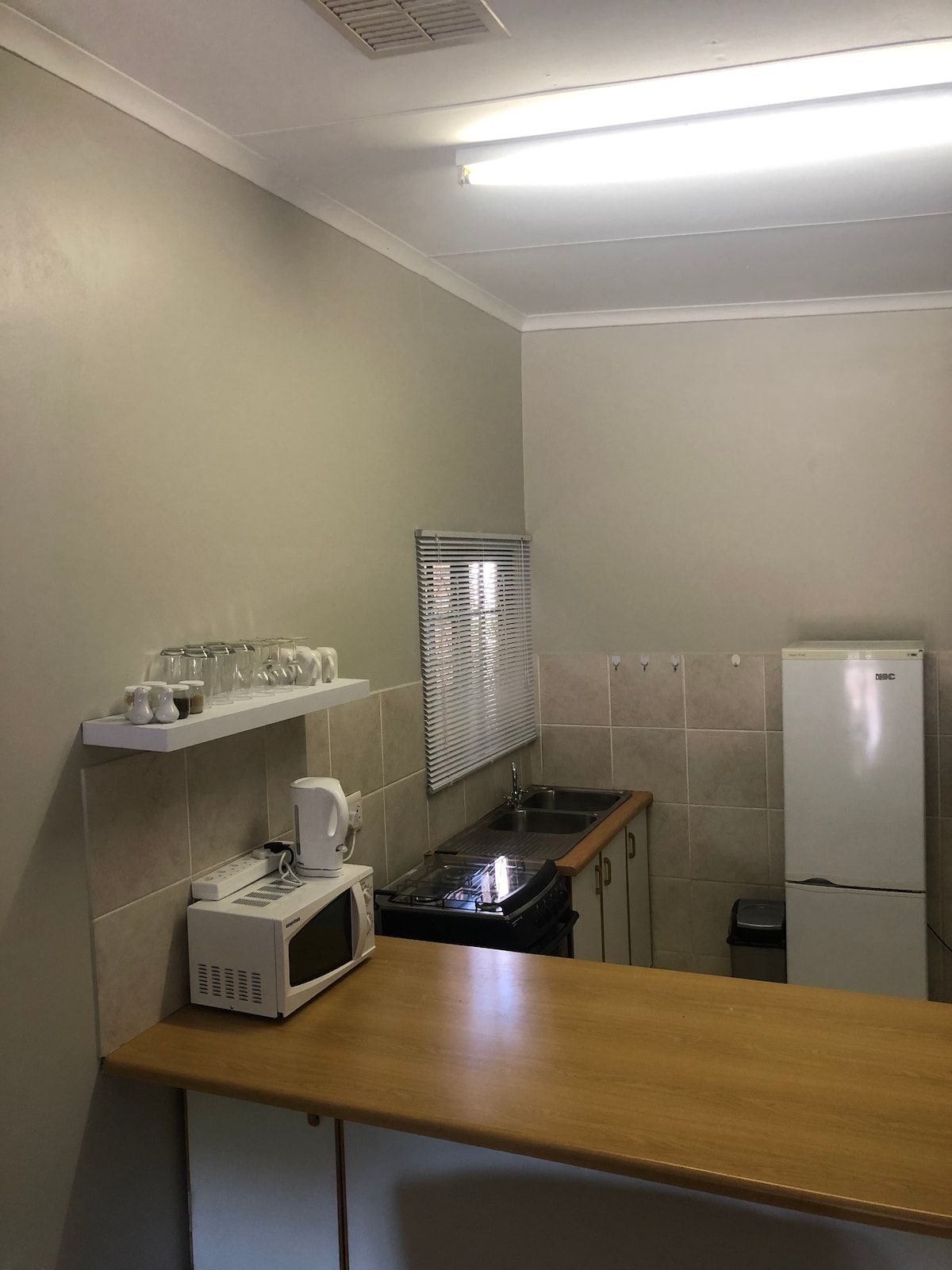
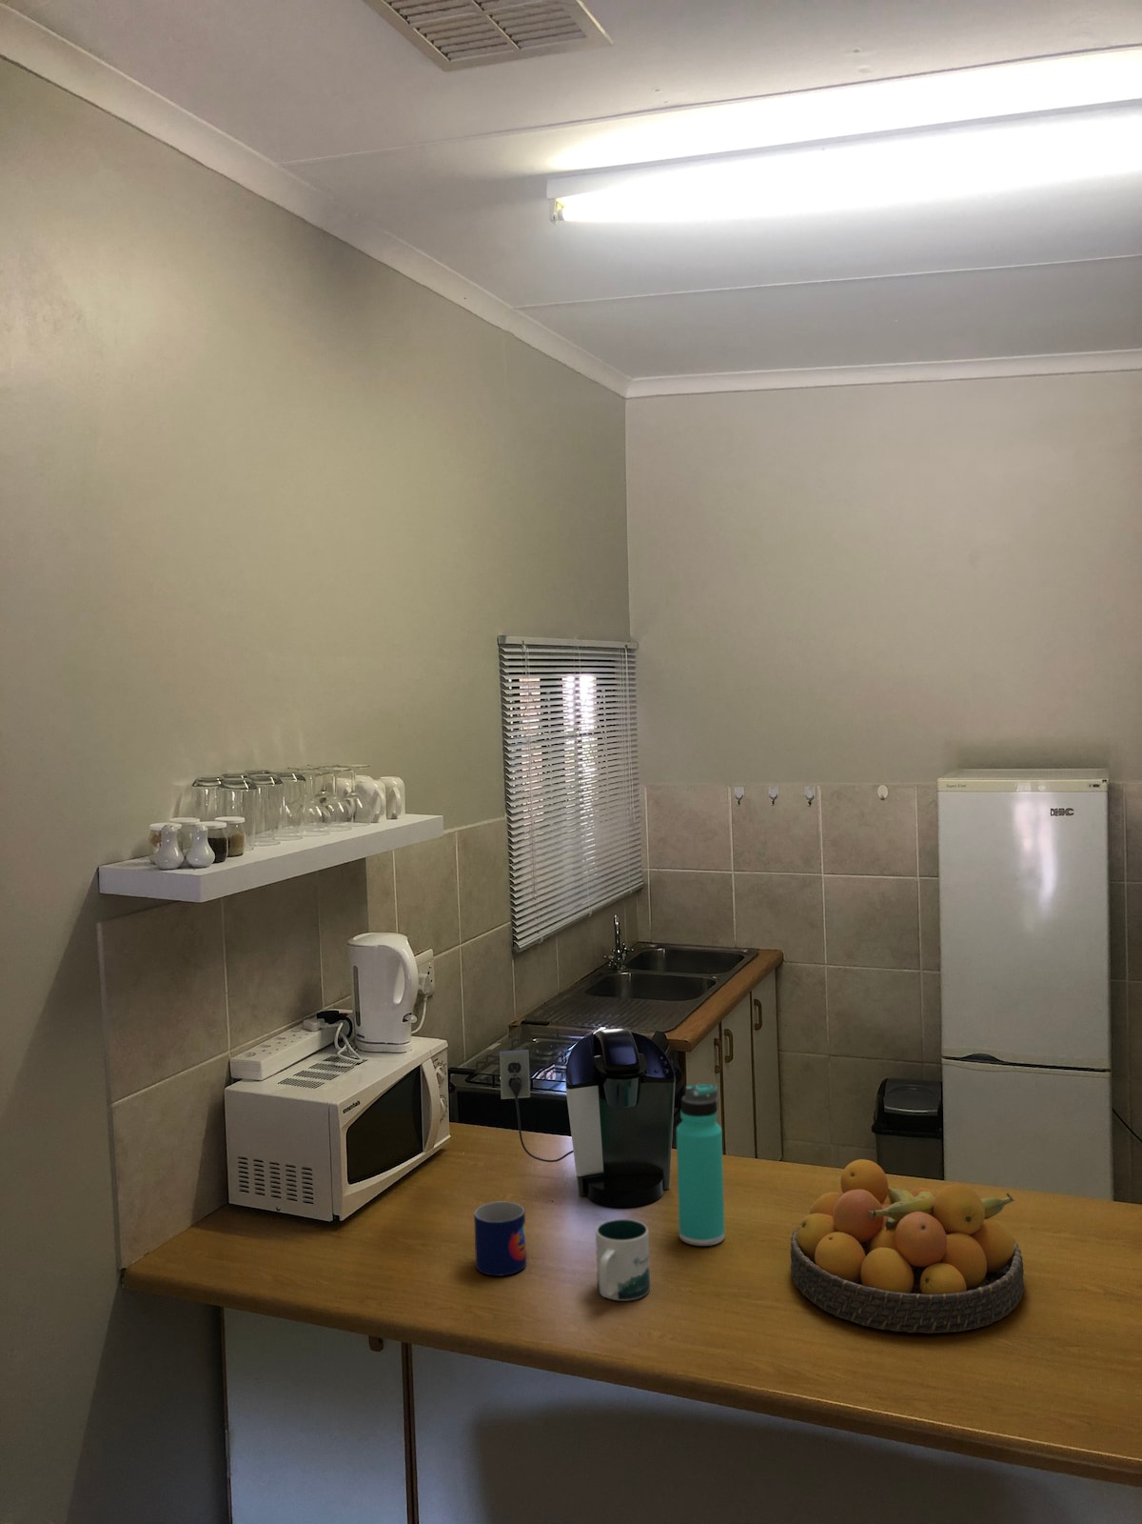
+ coffee maker [499,1027,675,1207]
+ thermos bottle [675,1082,726,1247]
+ fruit bowl [789,1158,1024,1334]
+ mug [473,1201,528,1277]
+ mug [595,1218,651,1302]
